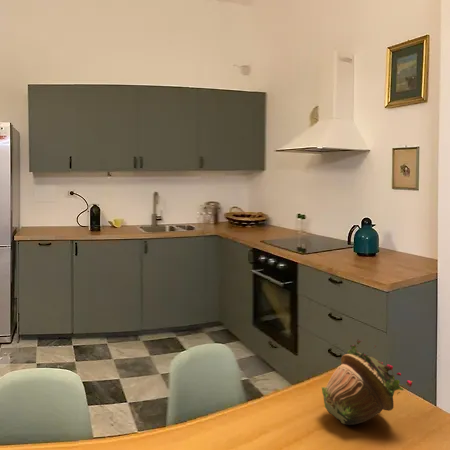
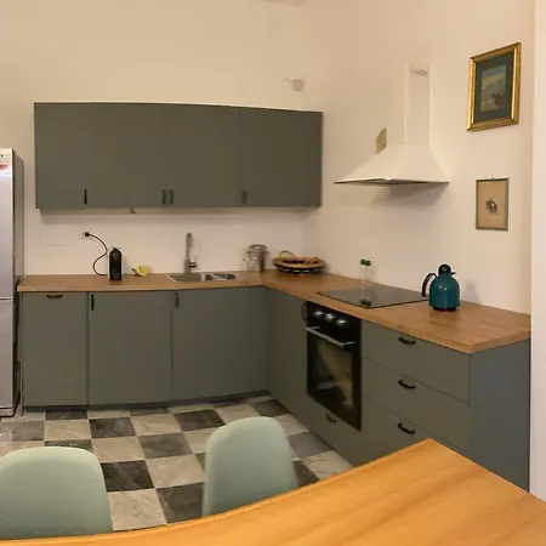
- flower pot [320,338,414,426]
